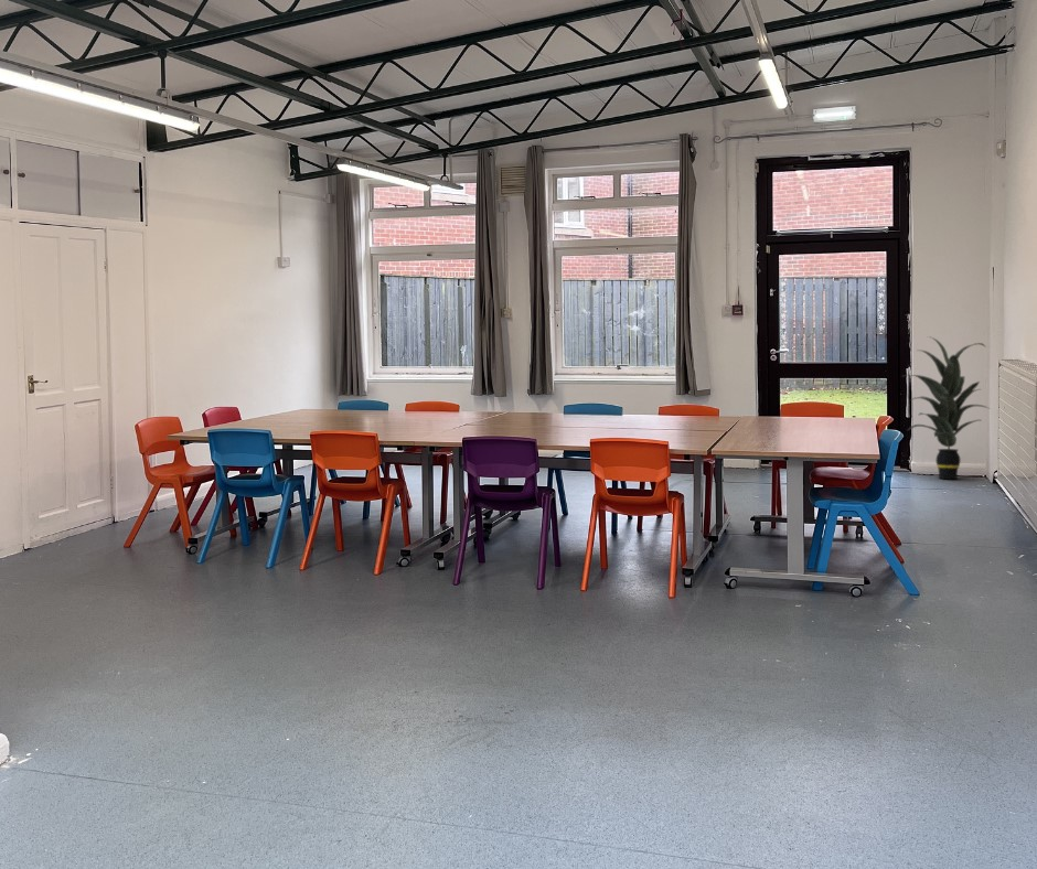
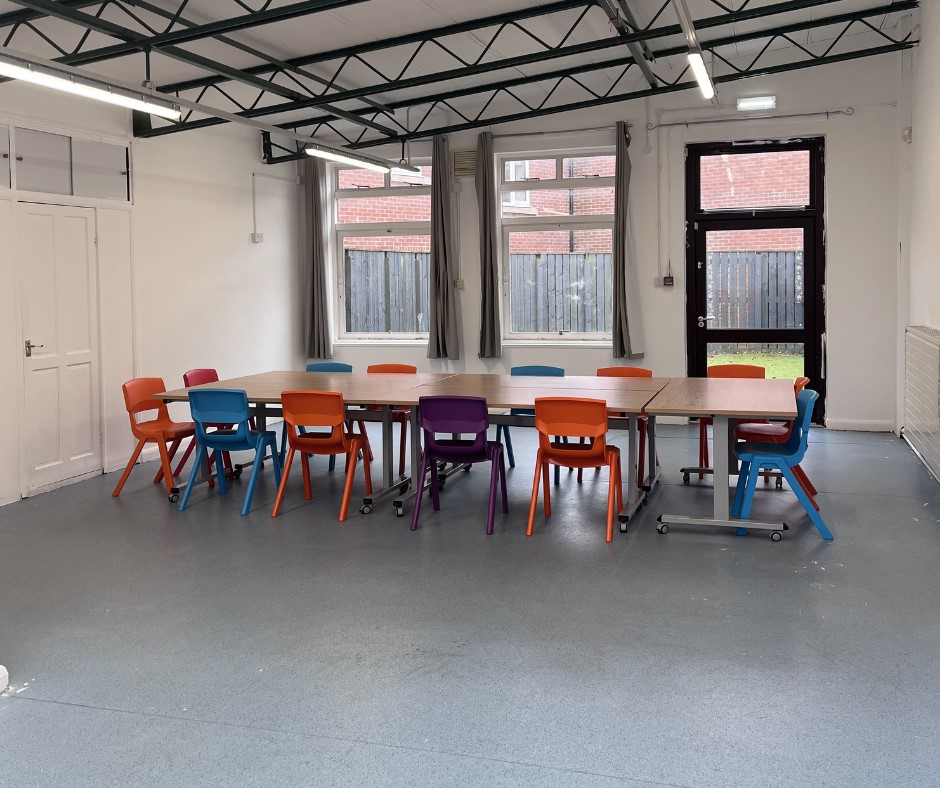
- indoor plant [902,335,992,480]
